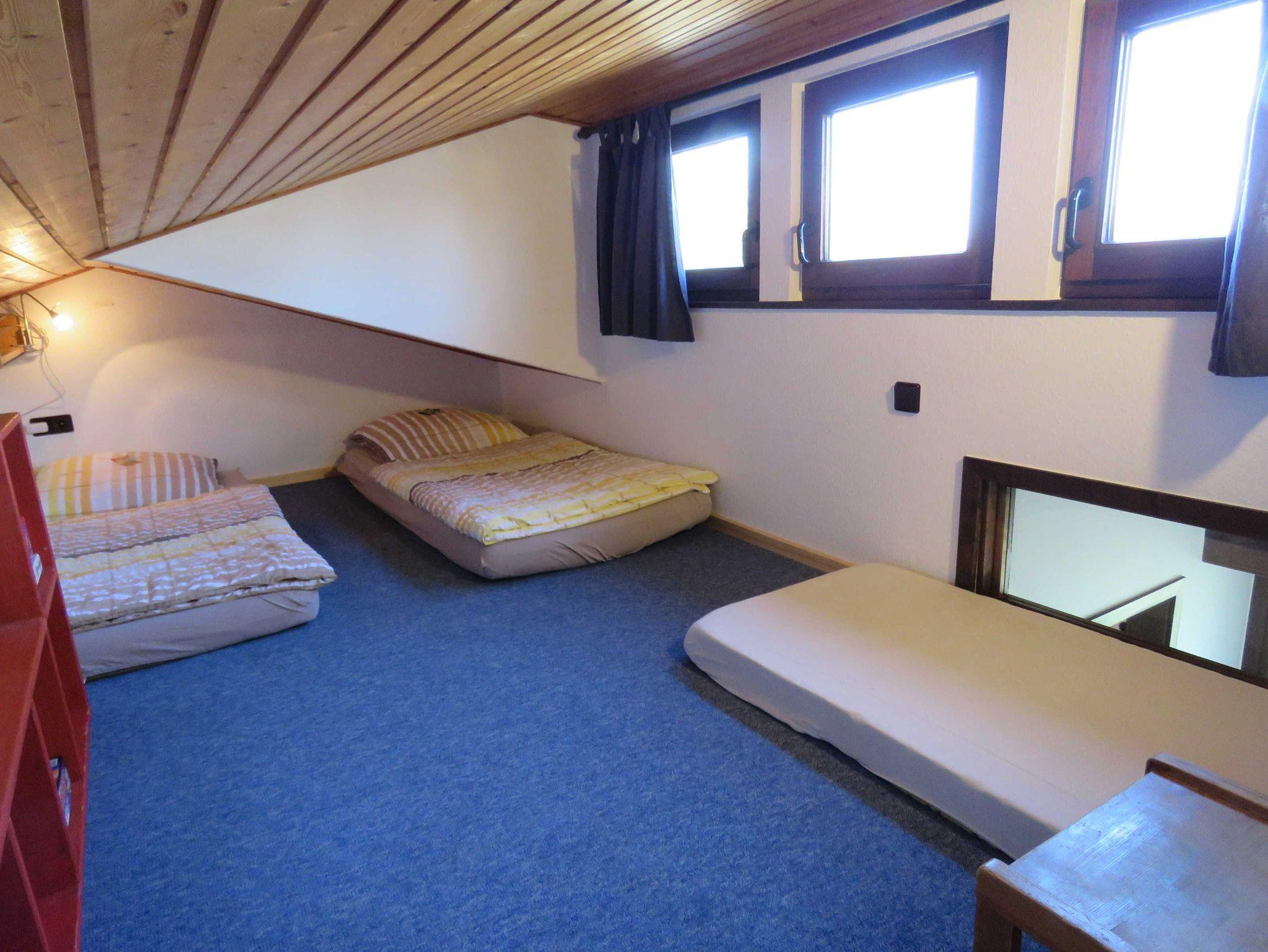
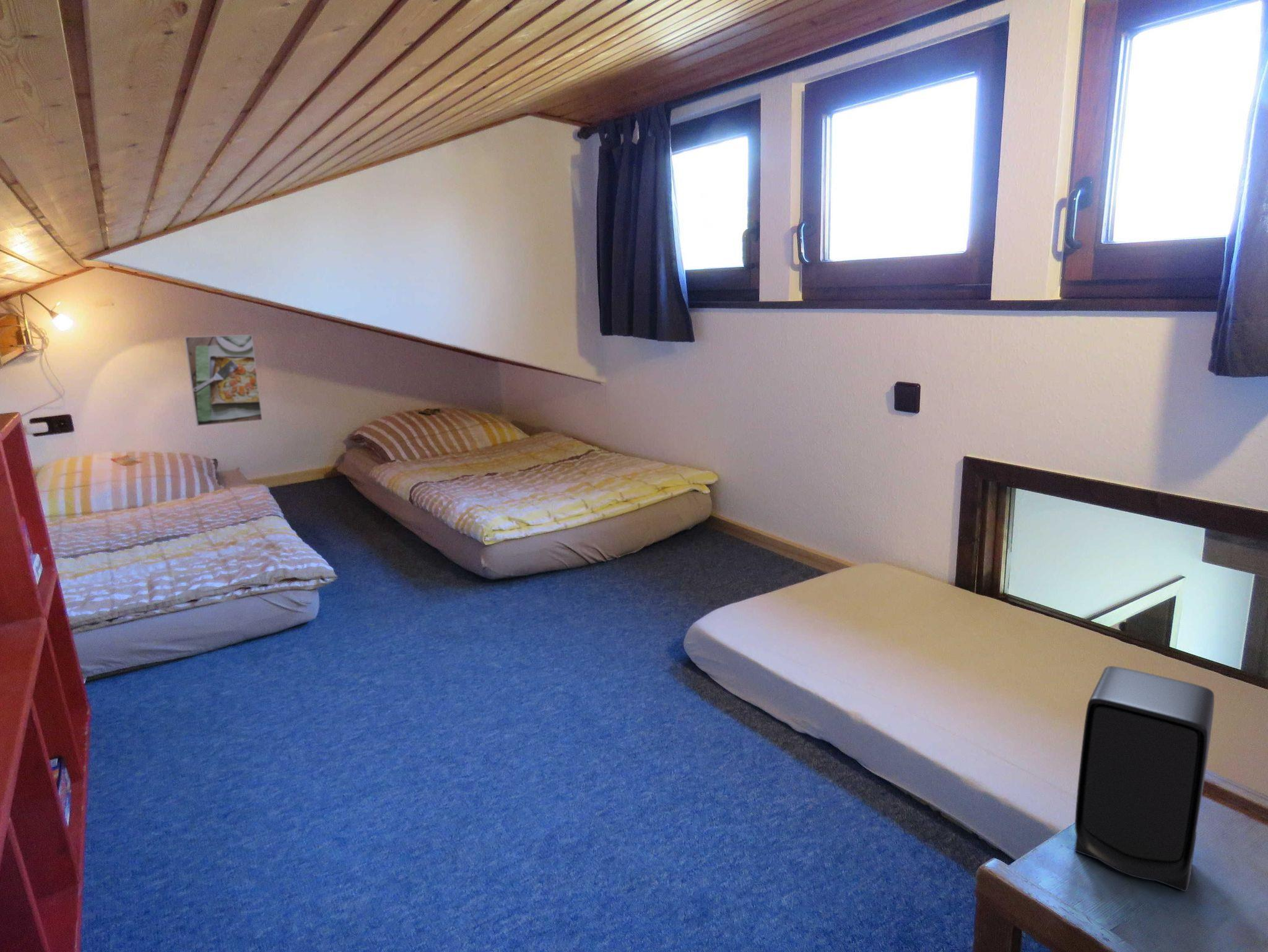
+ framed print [184,334,263,426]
+ speaker [1074,665,1215,892]
